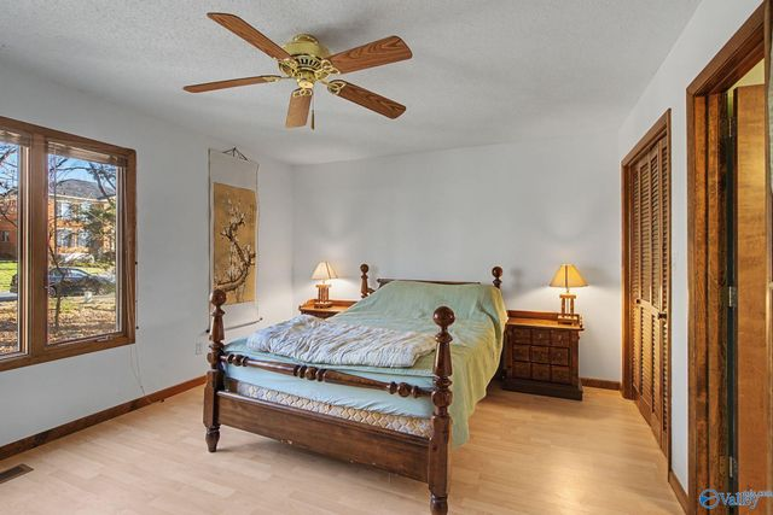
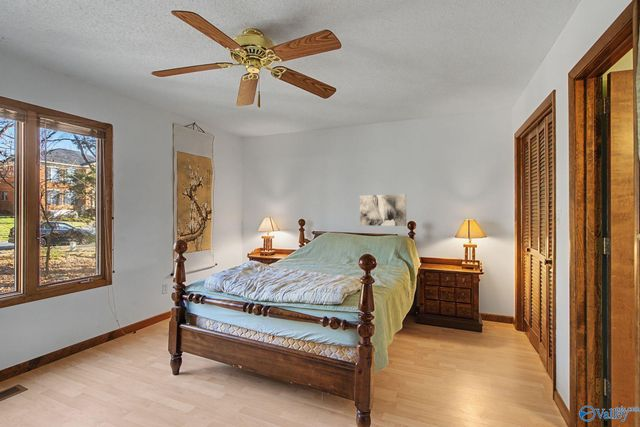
+ wall art [359,193,407,227]
